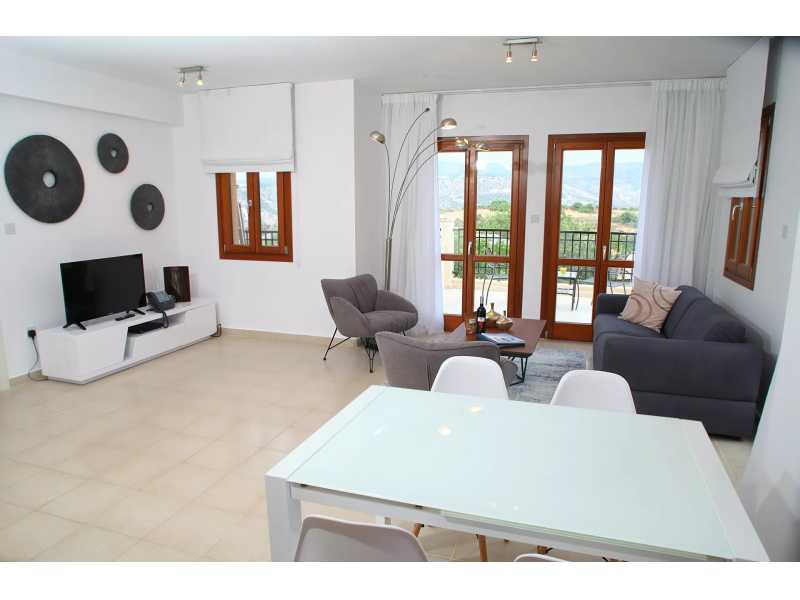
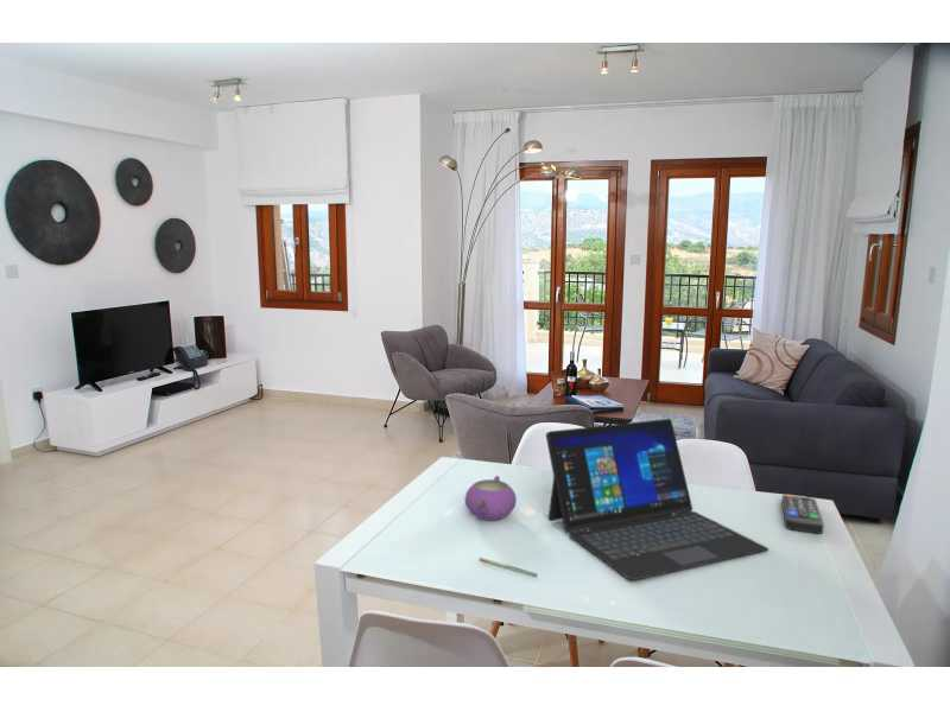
+ remote control [780,494,825,535]
+ teapot [463,475,518,522]
+ laptop [545,418,770,581]
+ pen [479,557,538,578]
